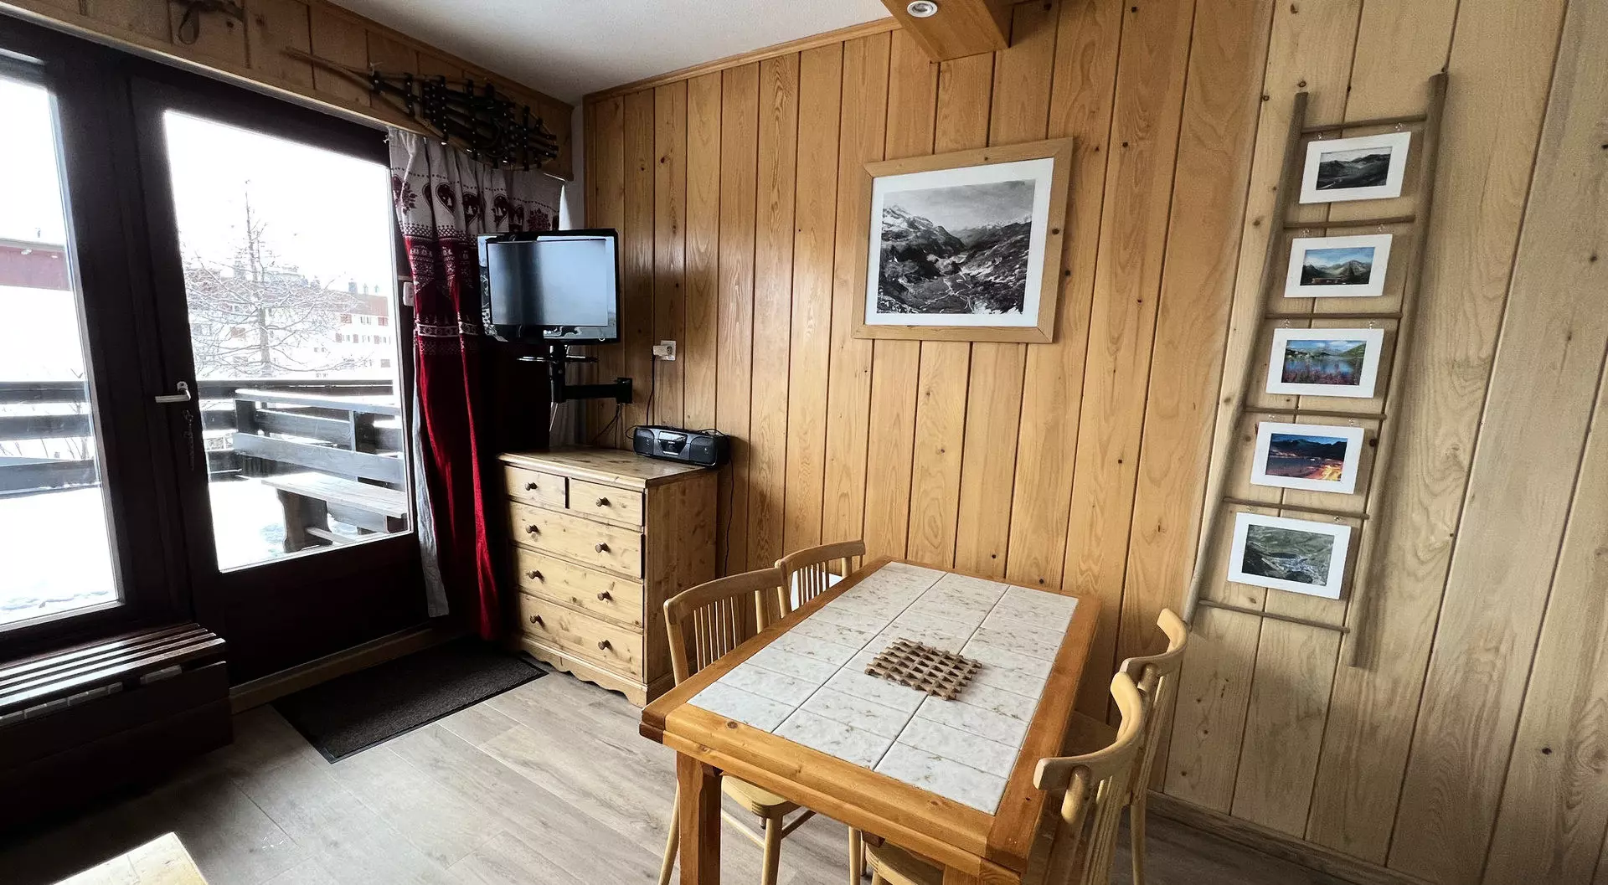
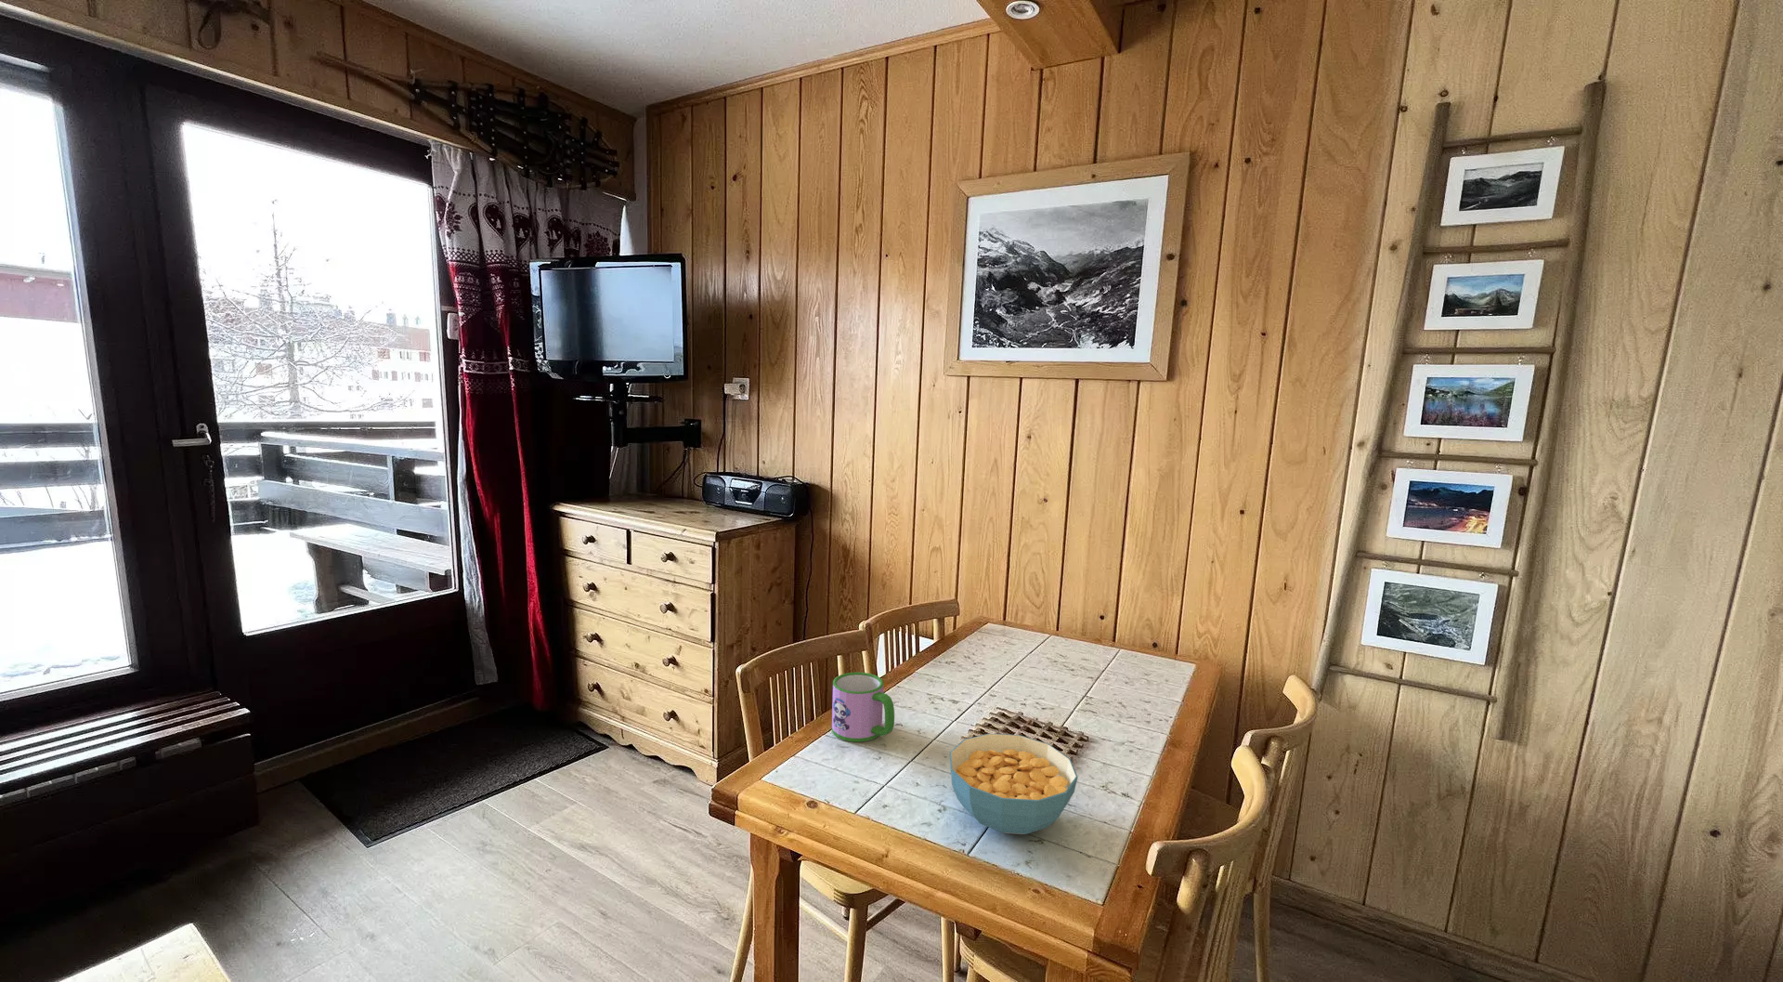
+ cereal bowl [948,732,1078,836]
+ mug [832,671,896,744]
